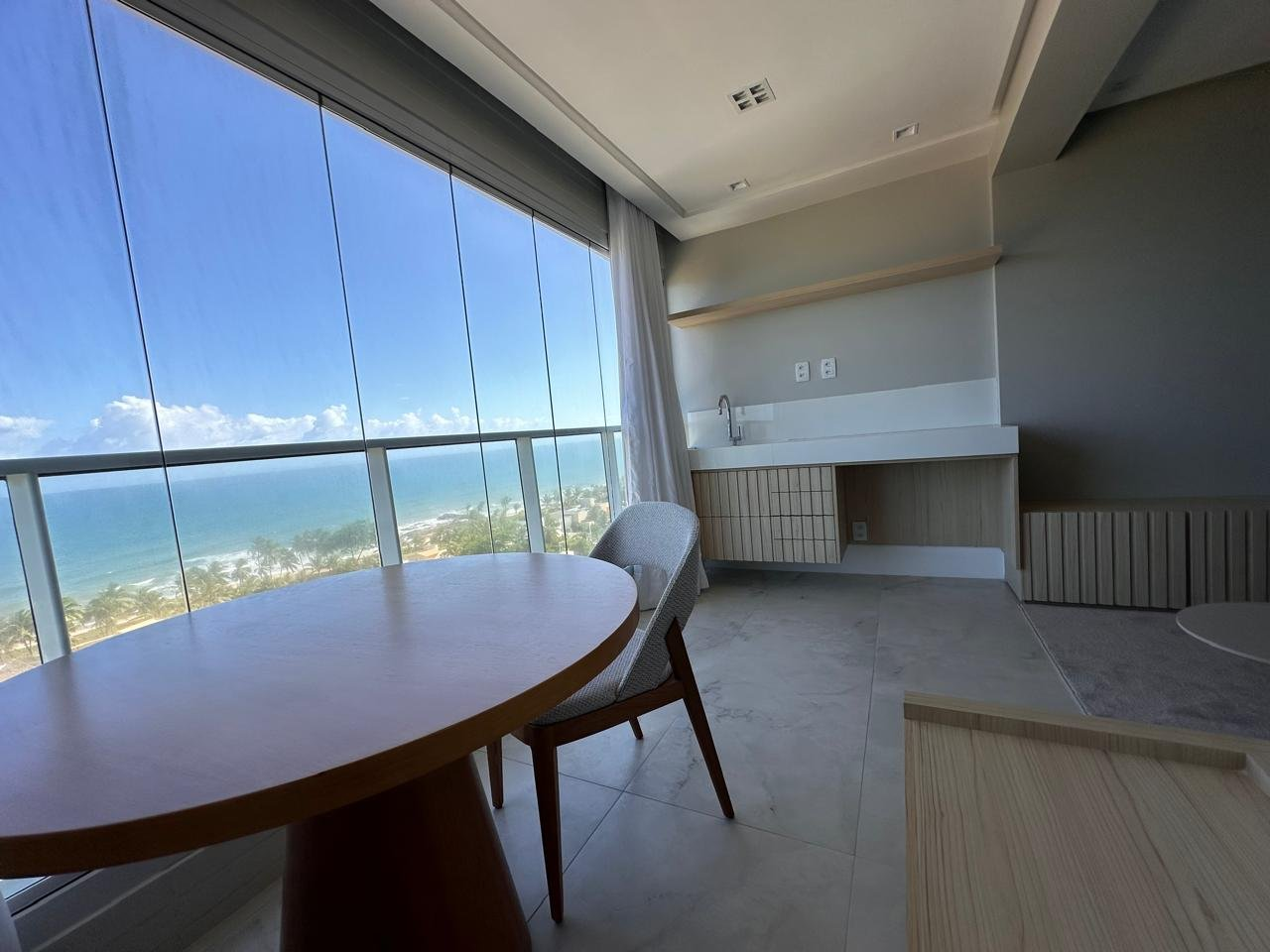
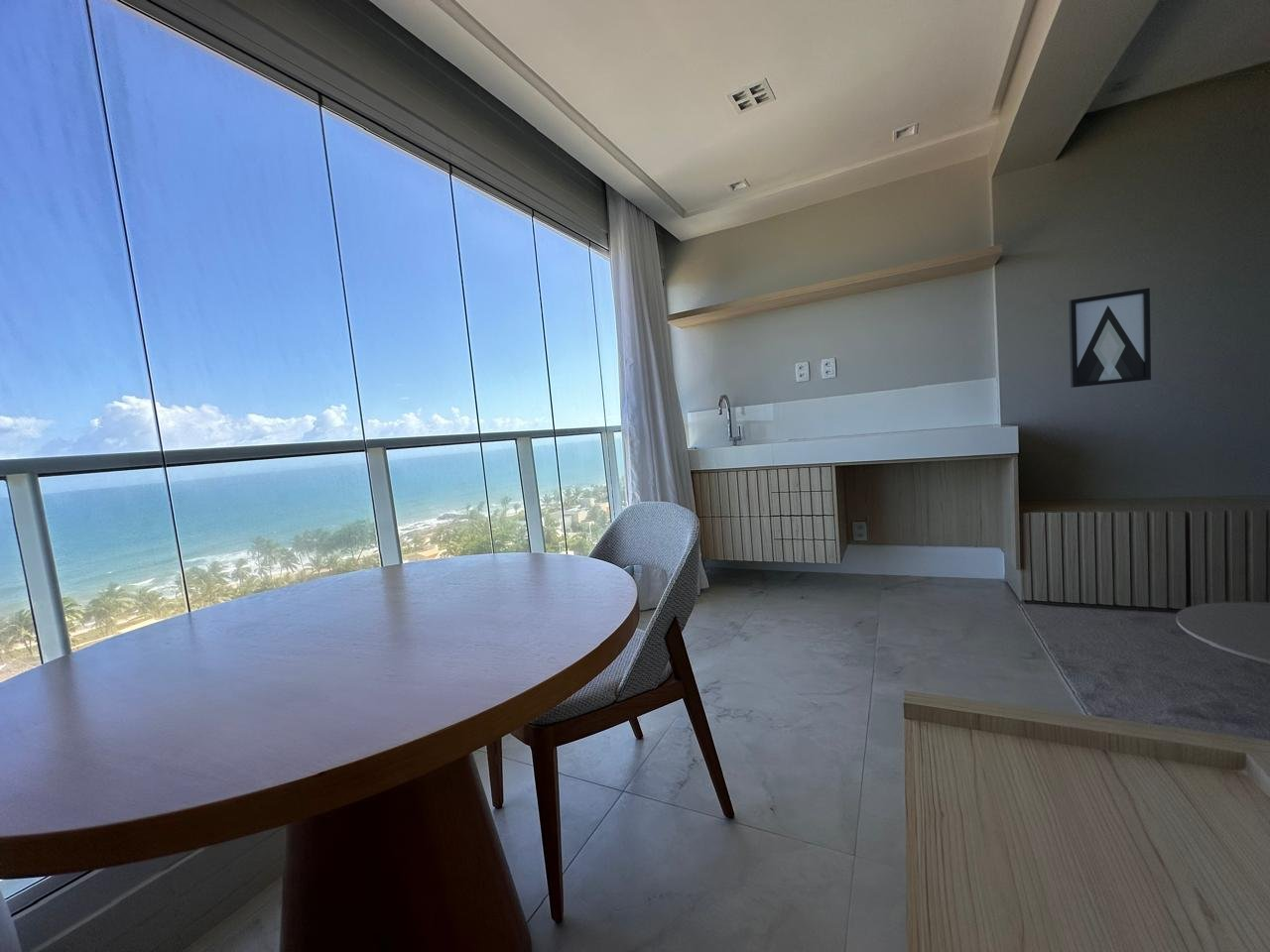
+ wall art [1068,287,1152,389]
